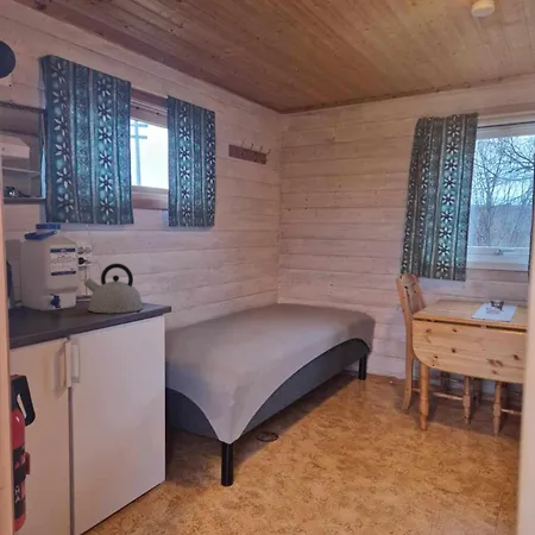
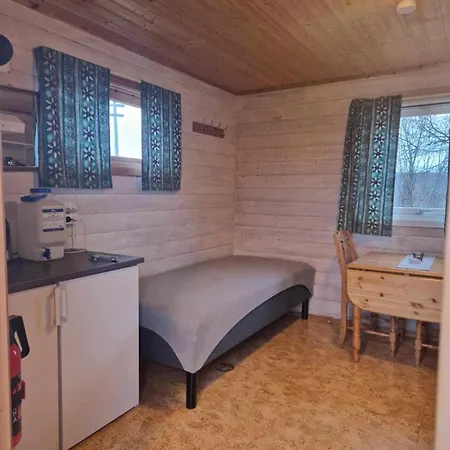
- kettle [83,263,144,314]
